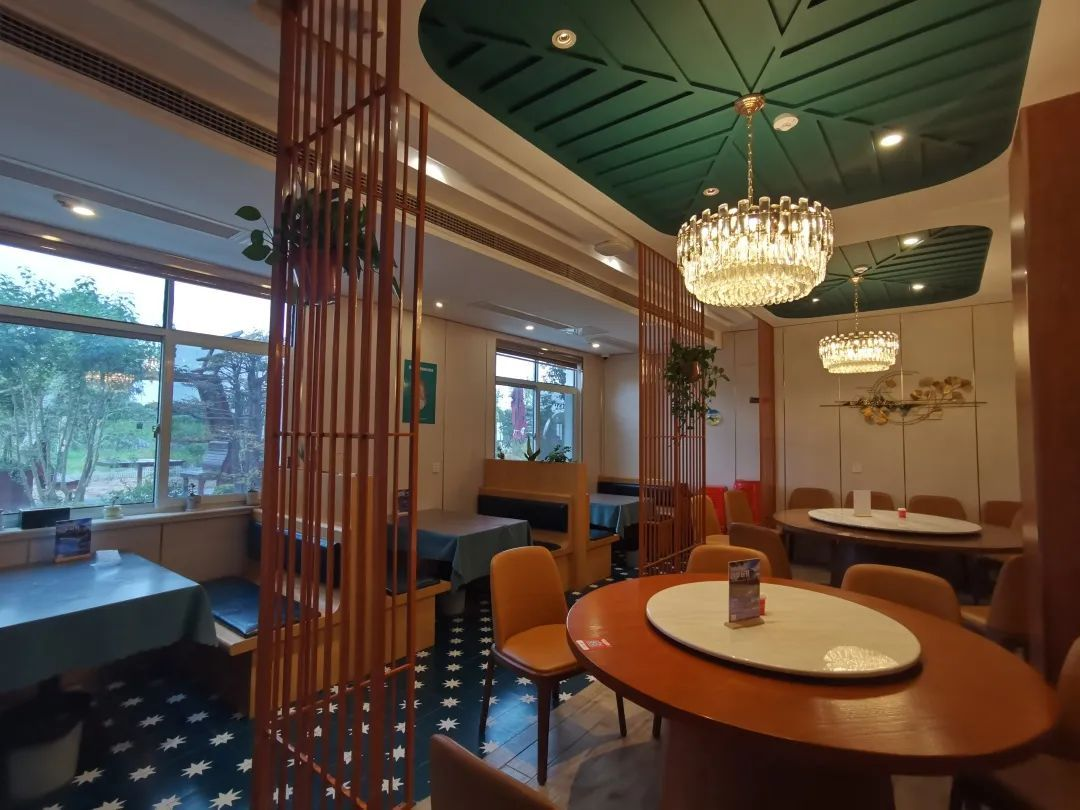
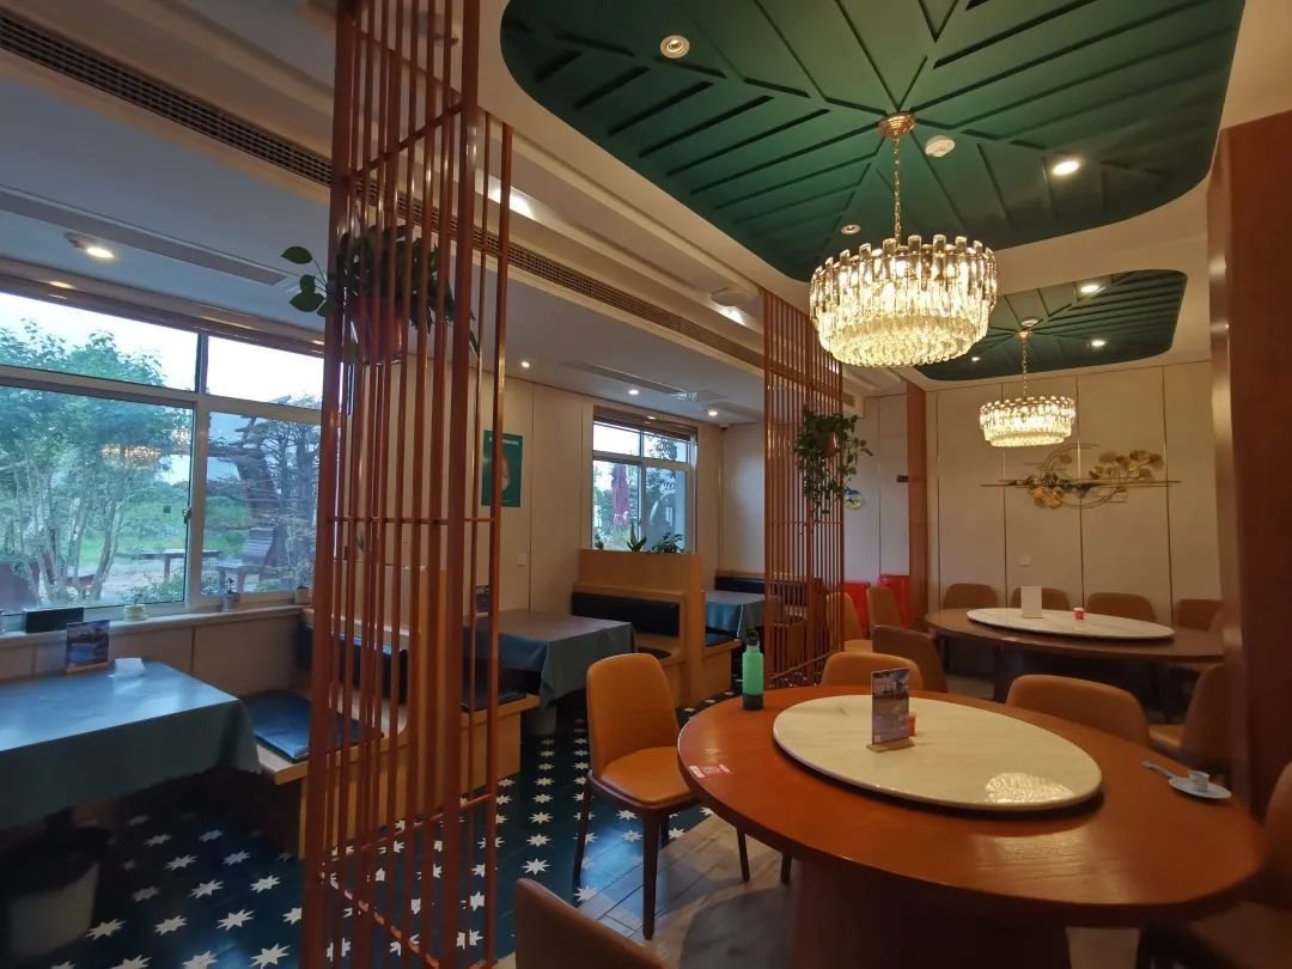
+ thermos bottle [742,629,764,712]
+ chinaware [1141,760,1232,799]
